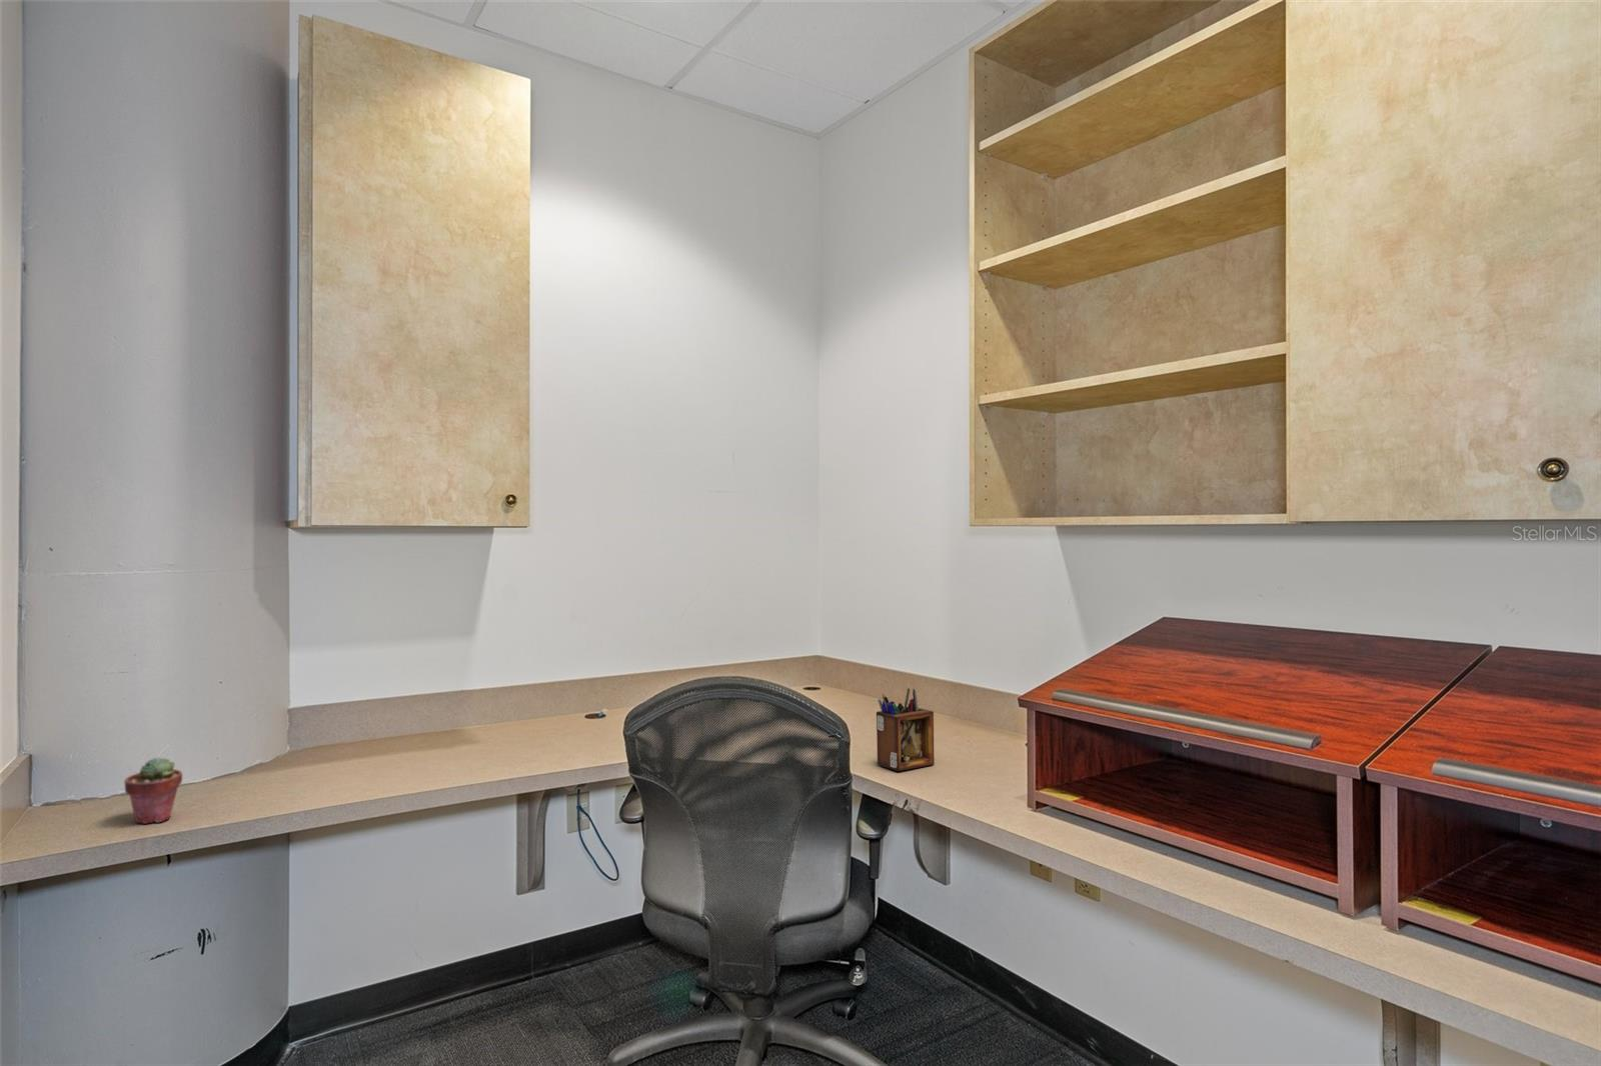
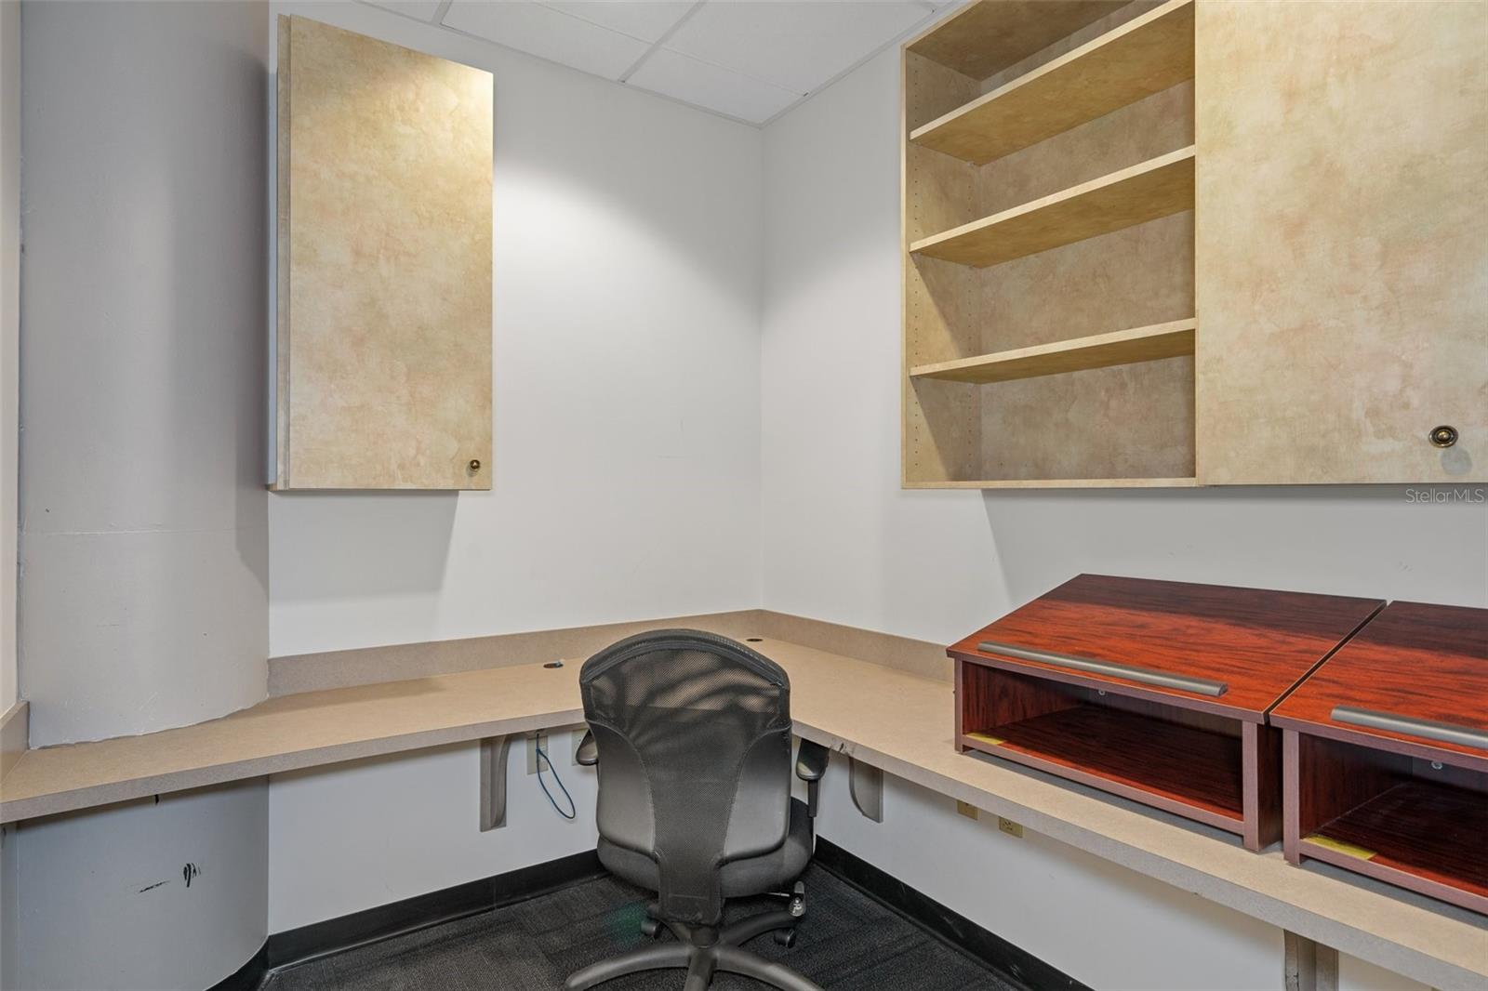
- potted succulent [123,755,183,824]
- desk organizer [876,686,936,772]
